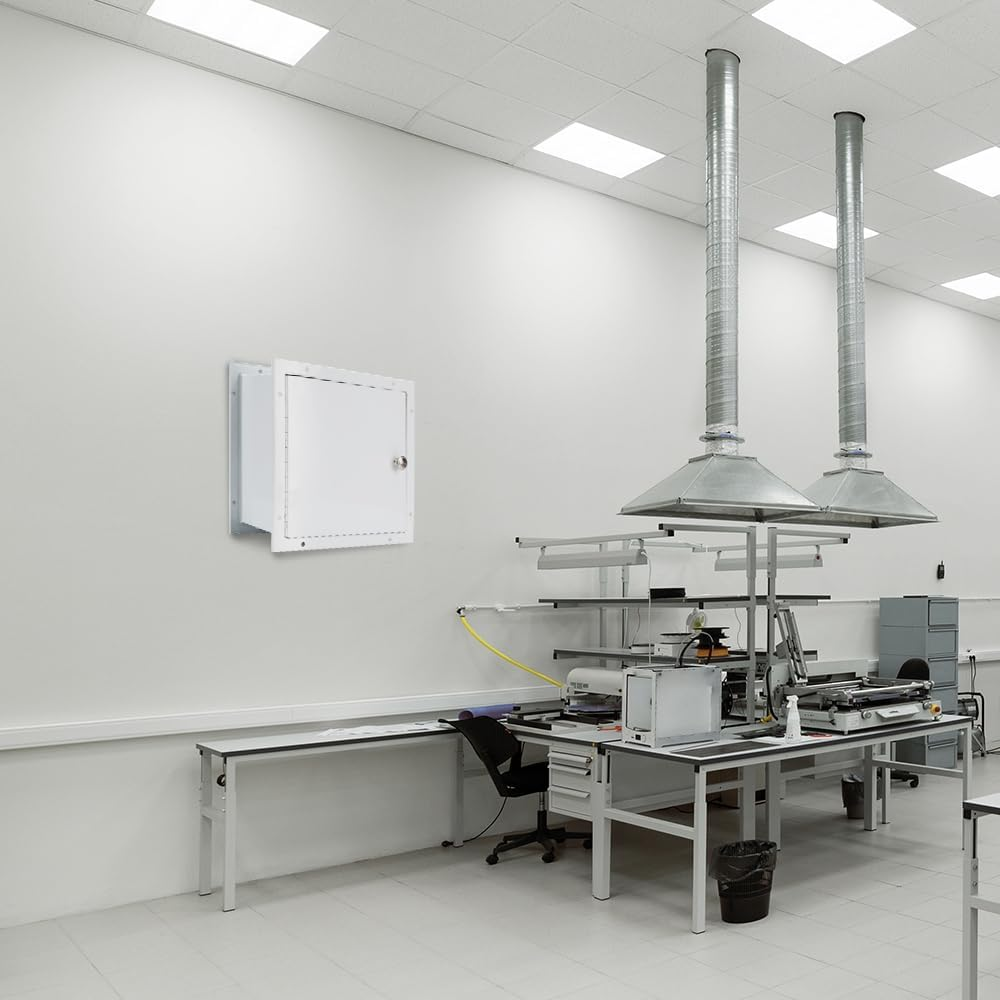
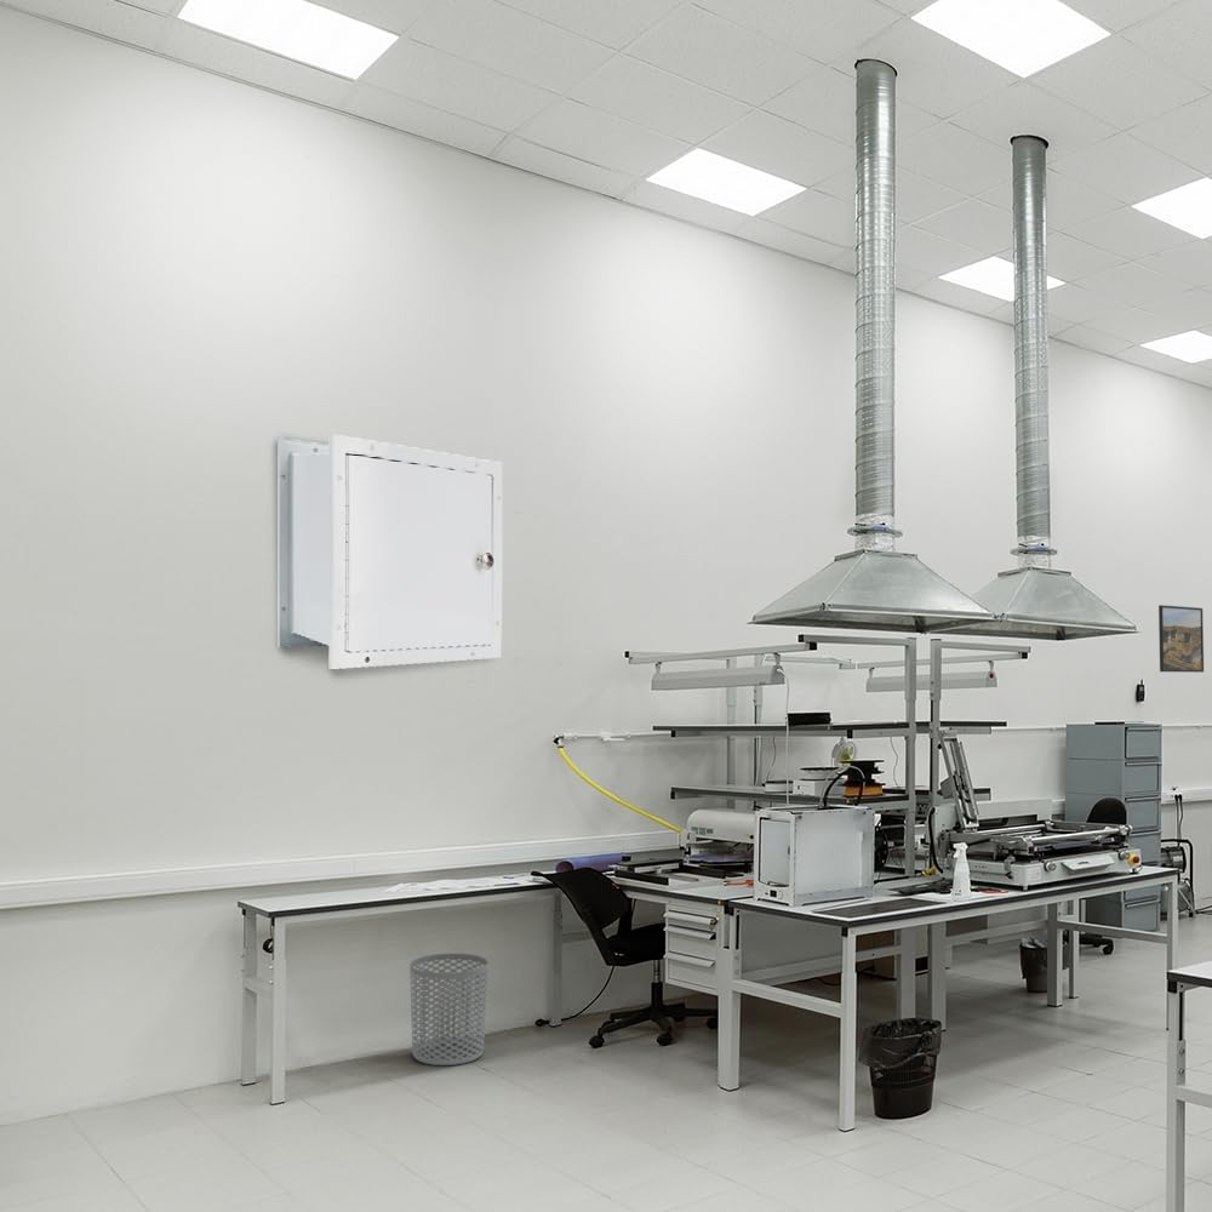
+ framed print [1157,604,1205,674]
+ waste bin [408,953,490,1067]
